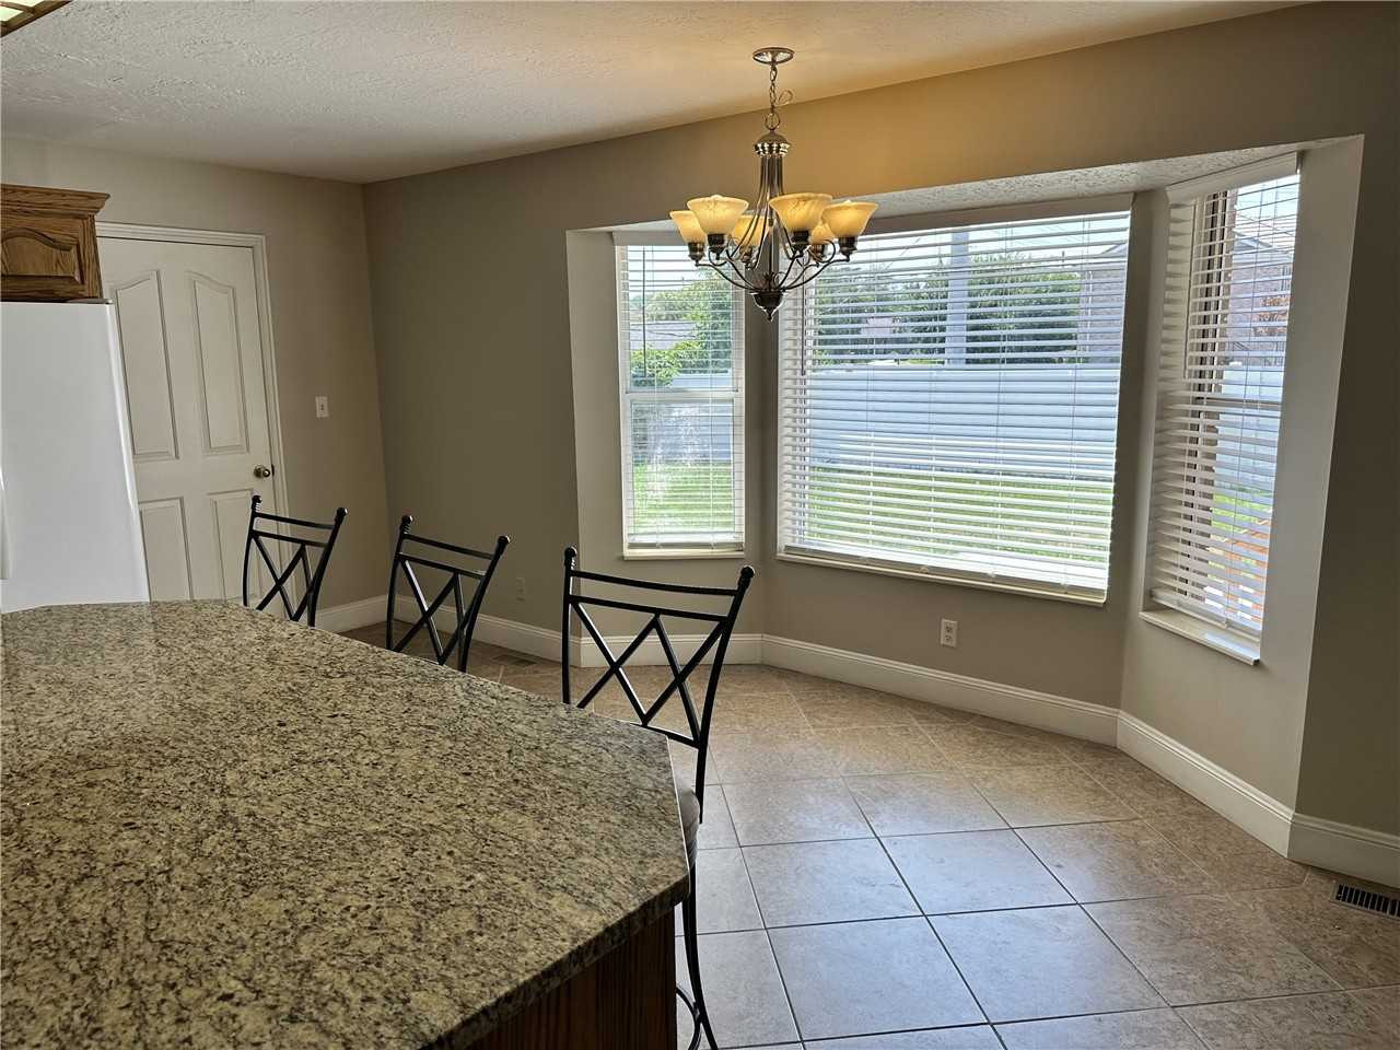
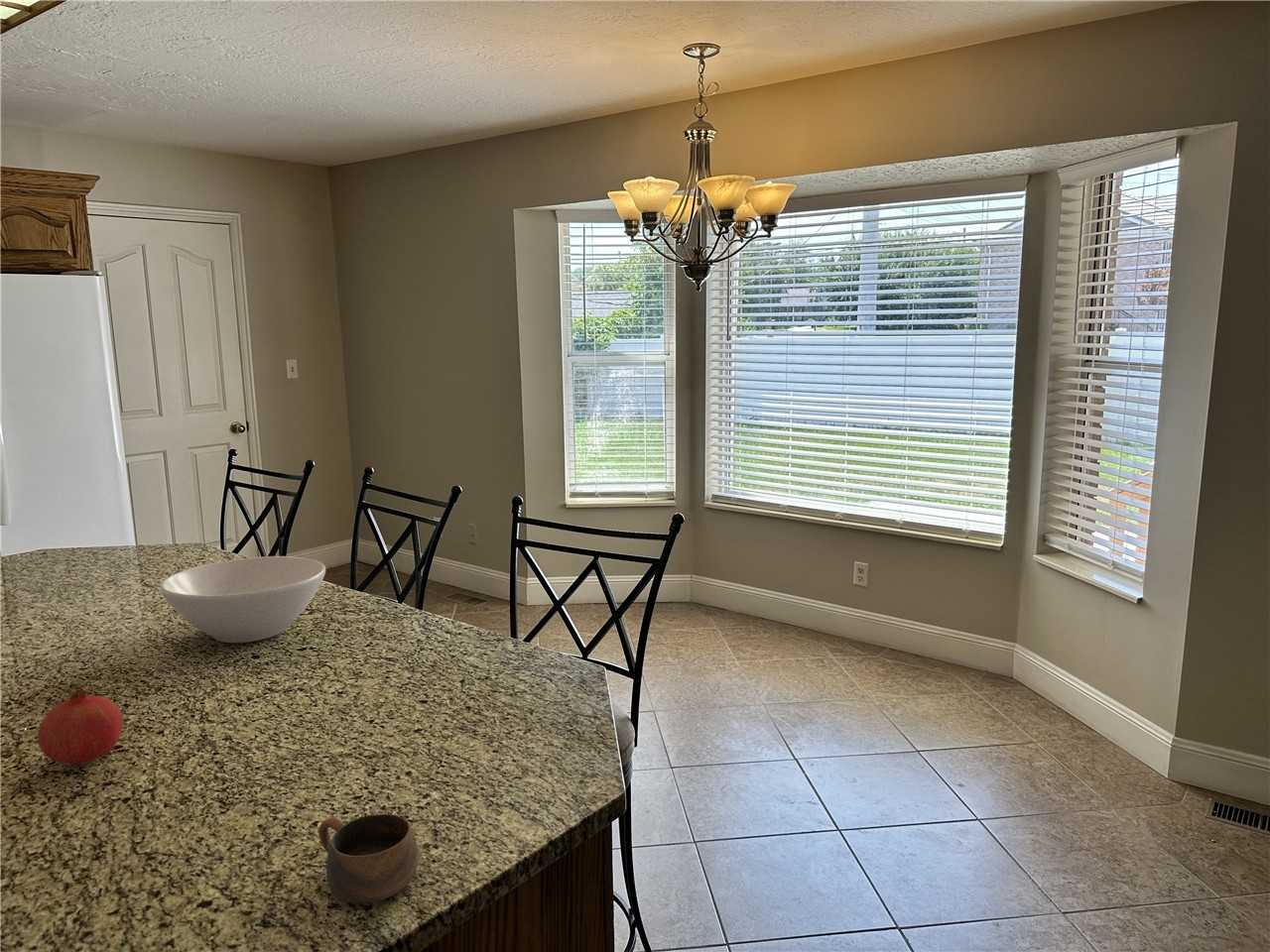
+ fruit [37,685,124,766]
+ cup [318,813,419,904]
+ bowl [159,555,326,644]
